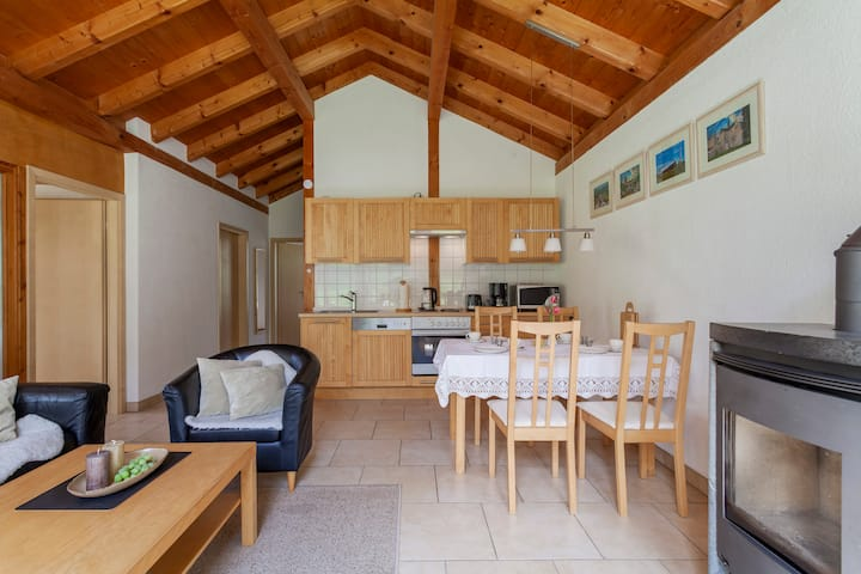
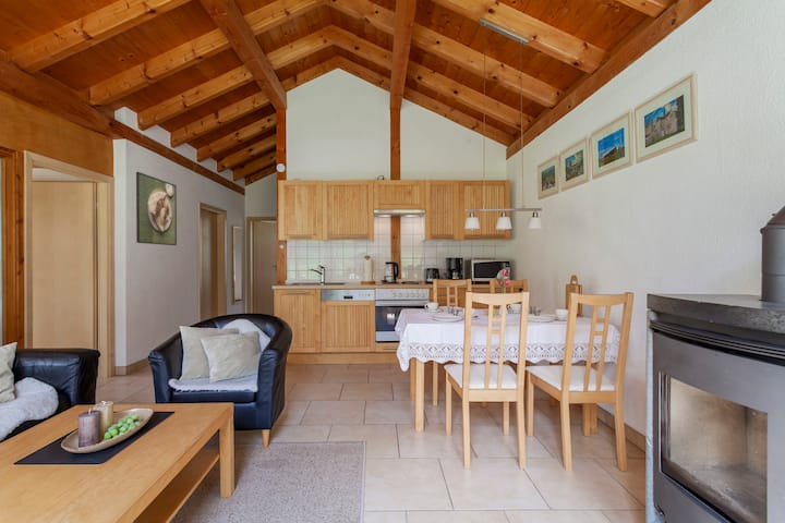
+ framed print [135,171,178,246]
